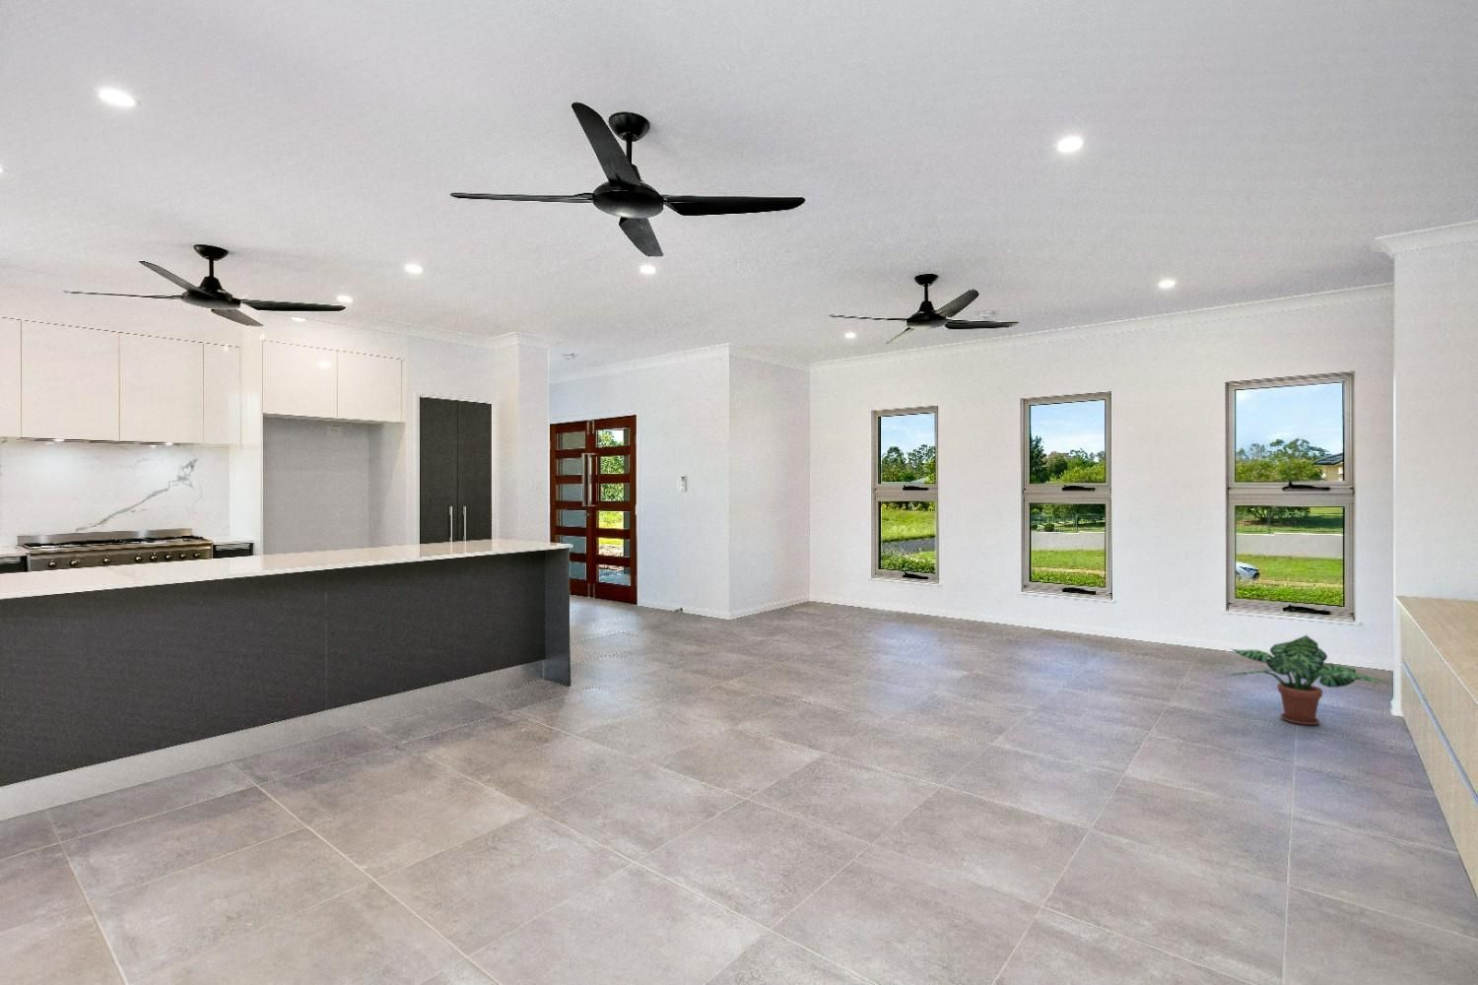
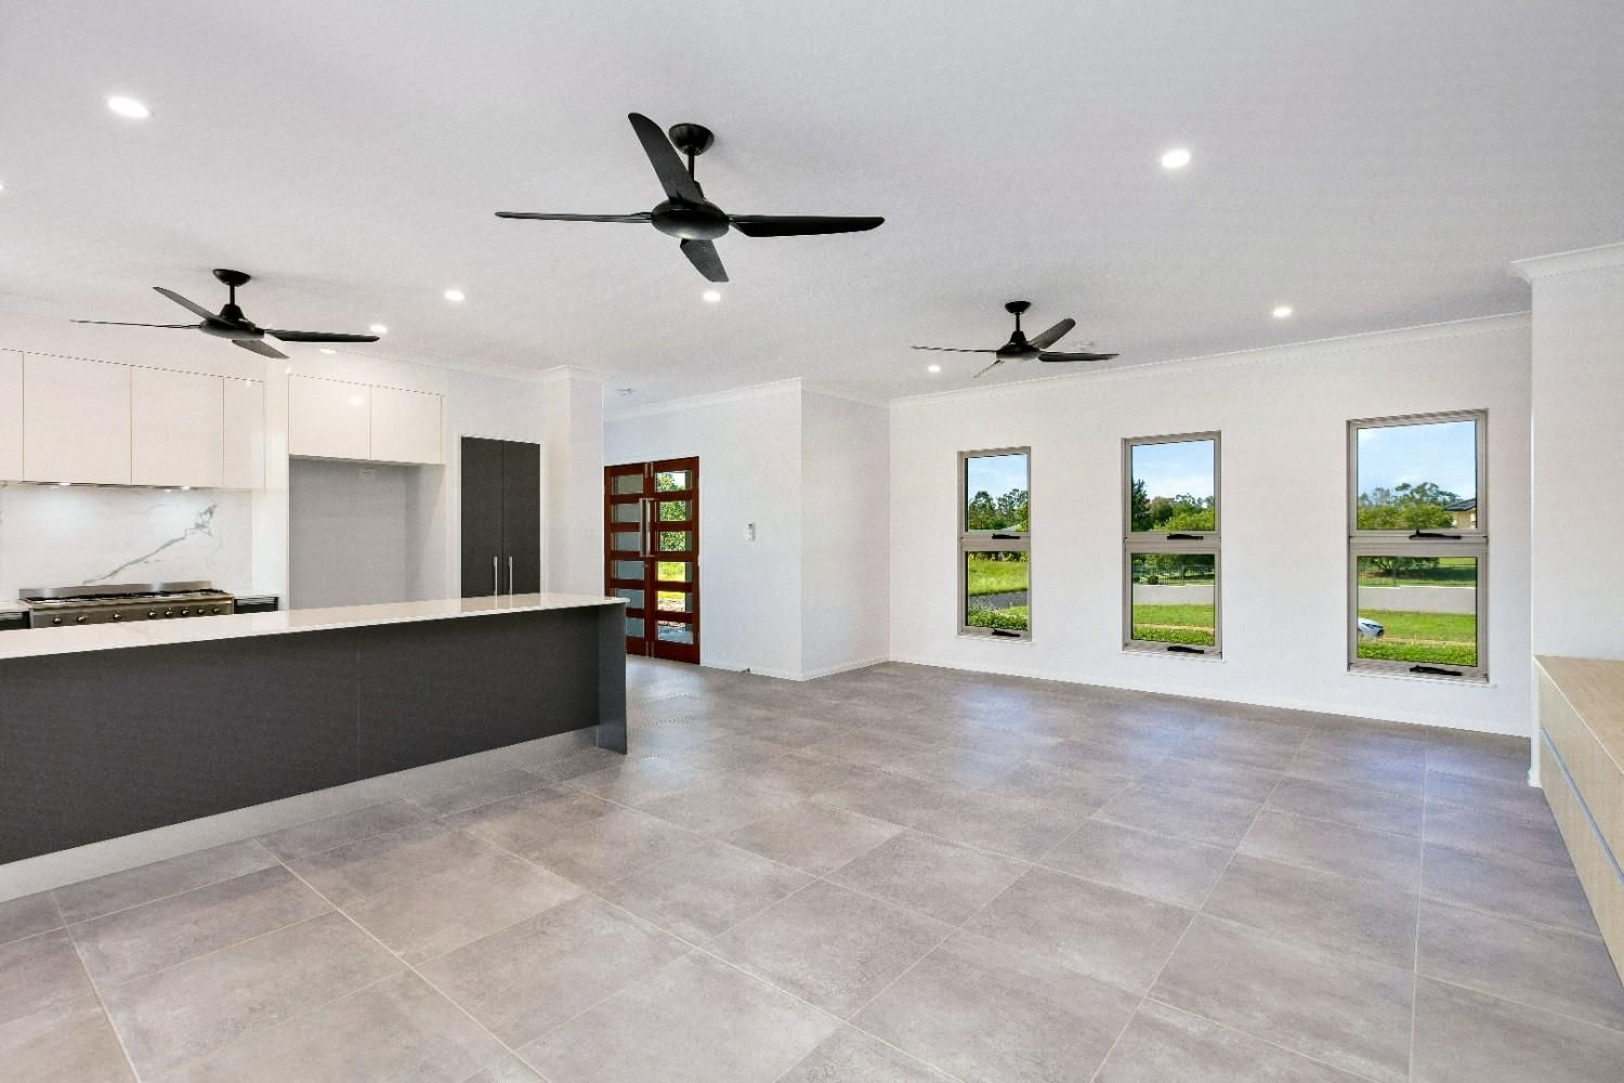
- potted plant [1224,634,1386,726]
